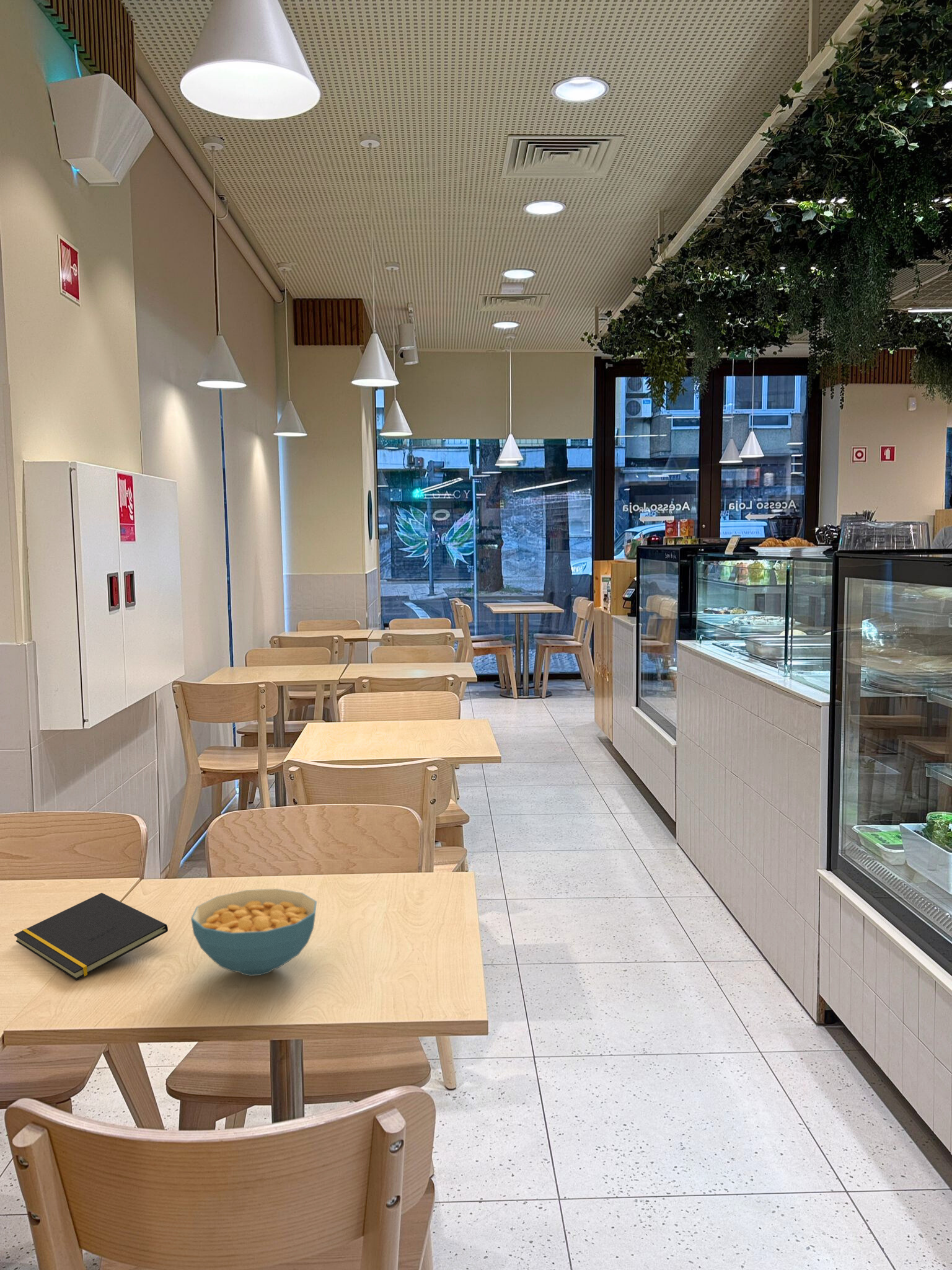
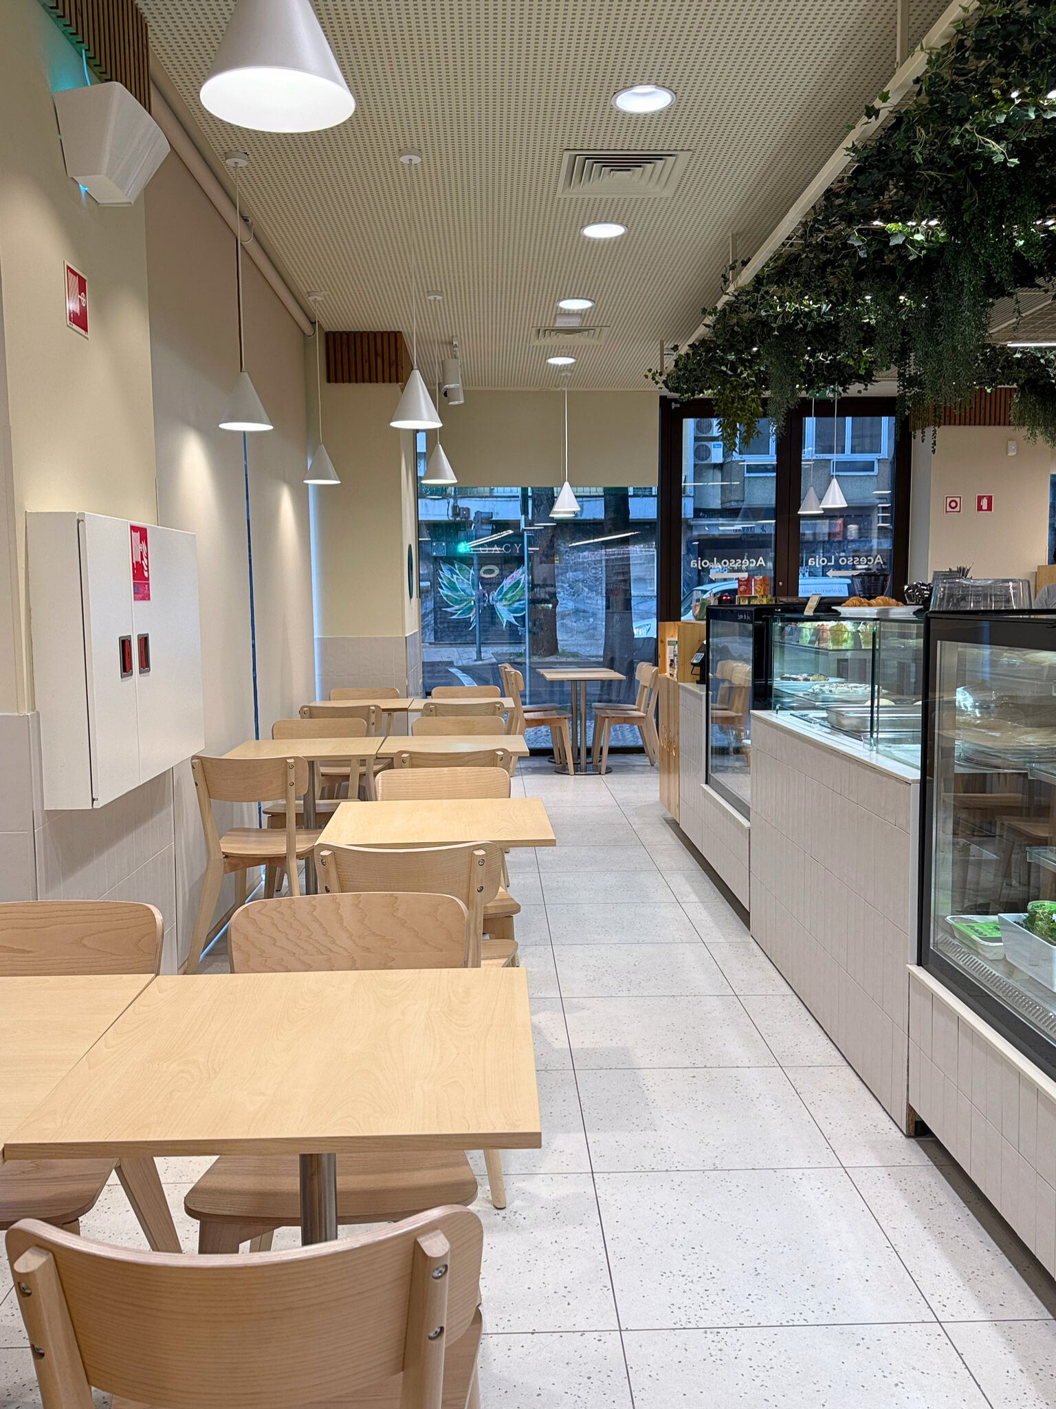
- notepad [14,892,169,980]
- cereal bowl [190,888,317,977]
